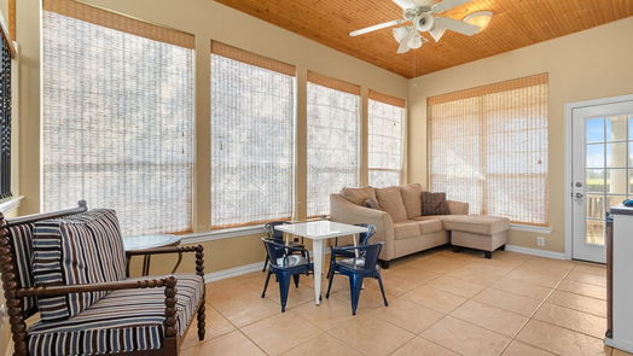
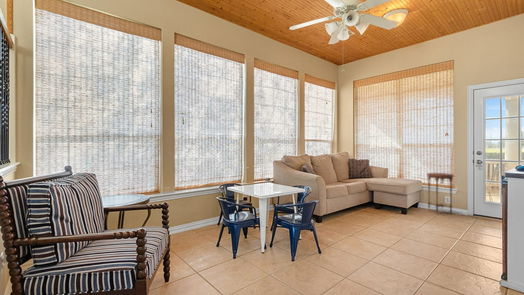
+ side table [425,172,455,215]
